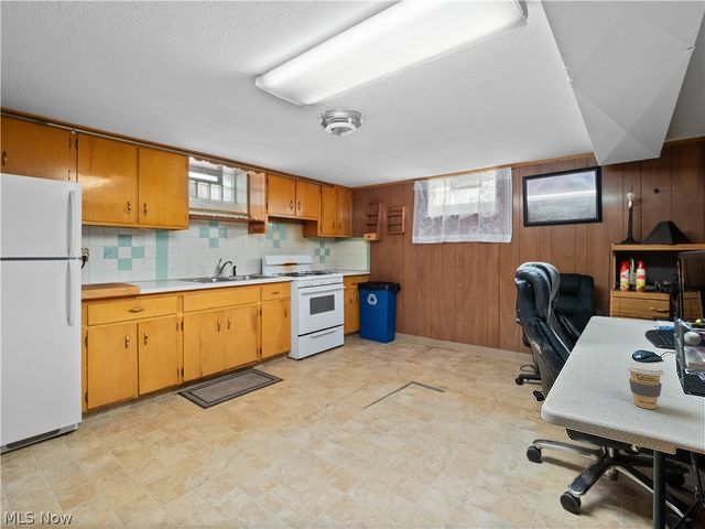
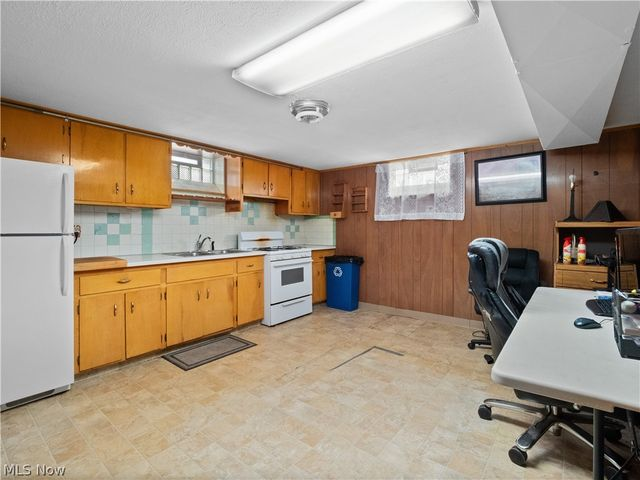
- coffee cup [626,363,665,410]
